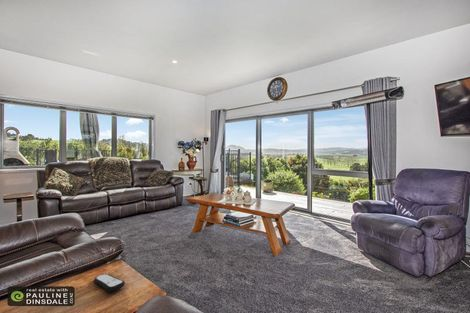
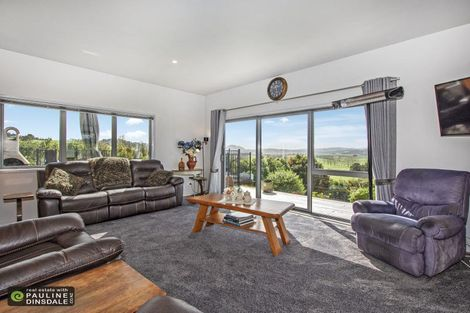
- remote control [93,273,126,293]
